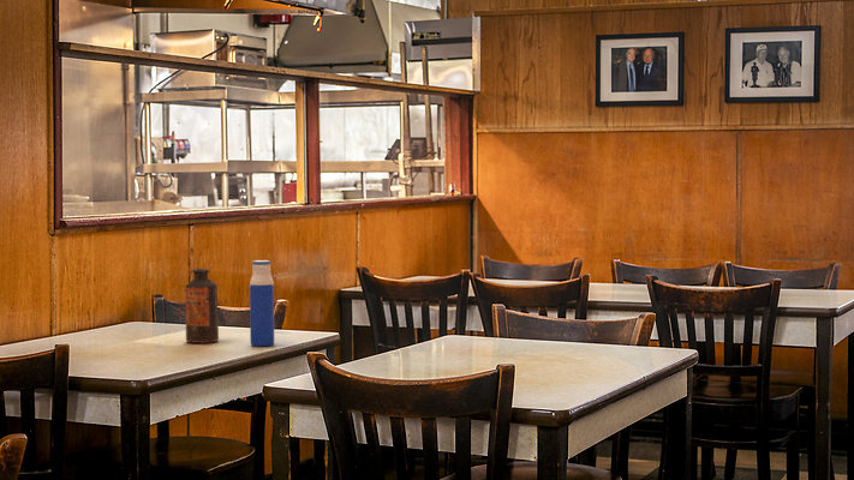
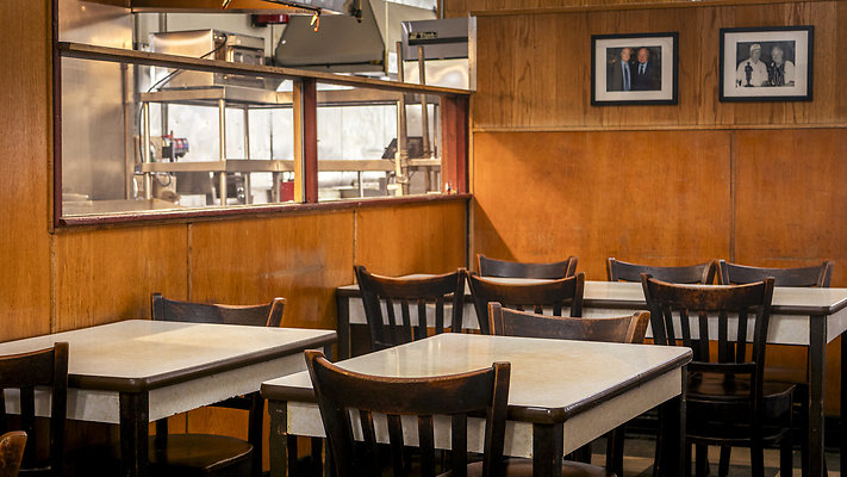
- bottle [184,268,220,344]
- water bottle [249,259,275,347]
